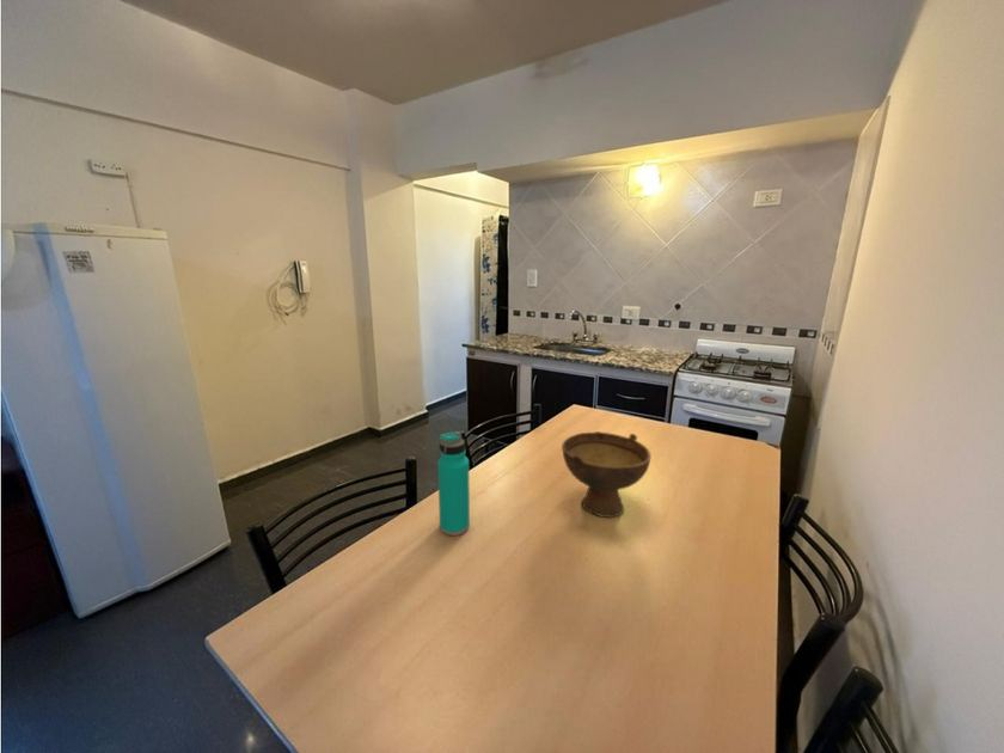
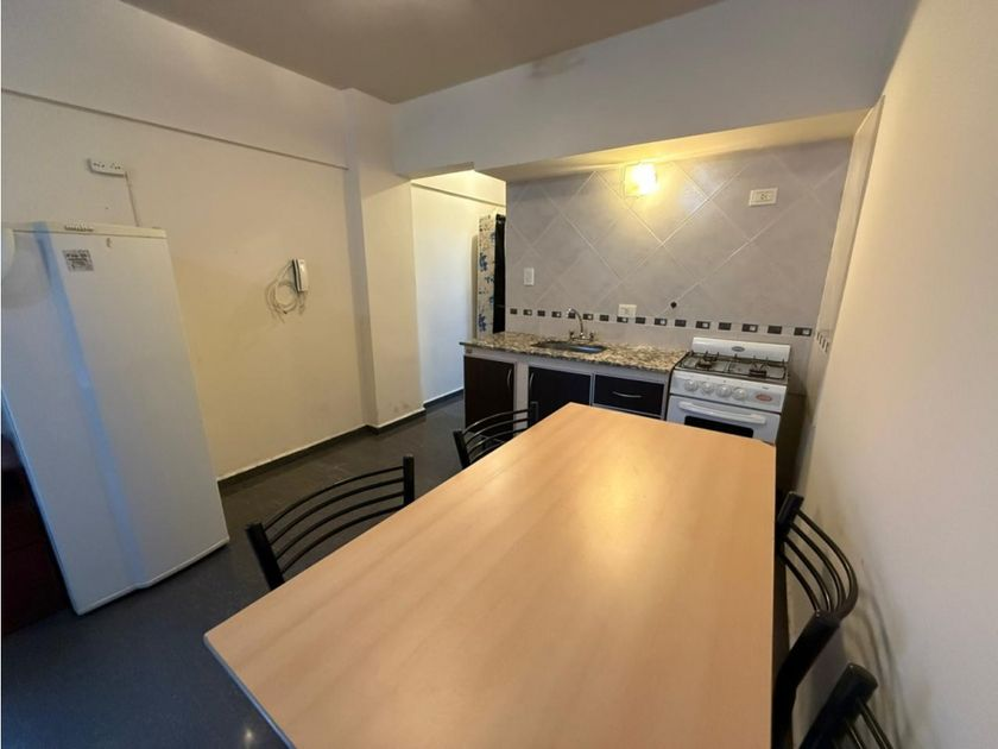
- bowl [561,430,653,519]
- water bottle [436,430,471,537]
